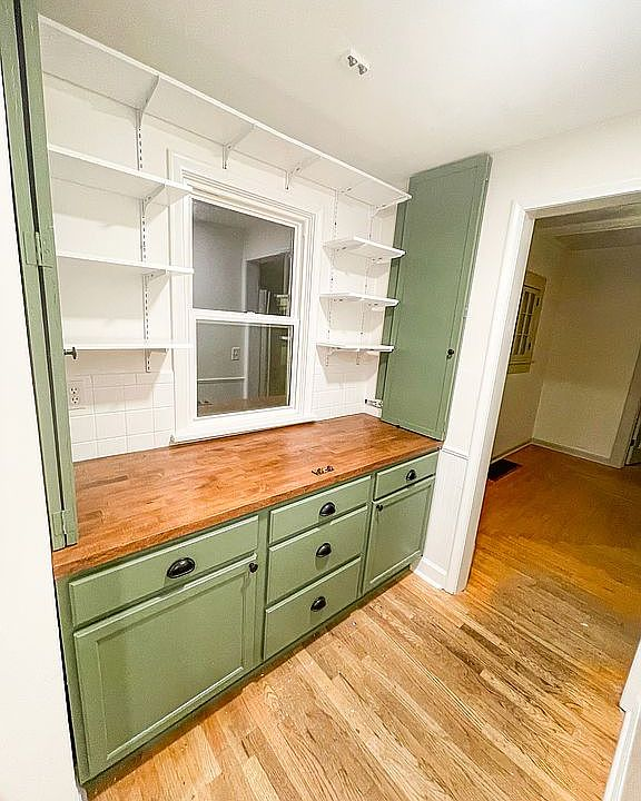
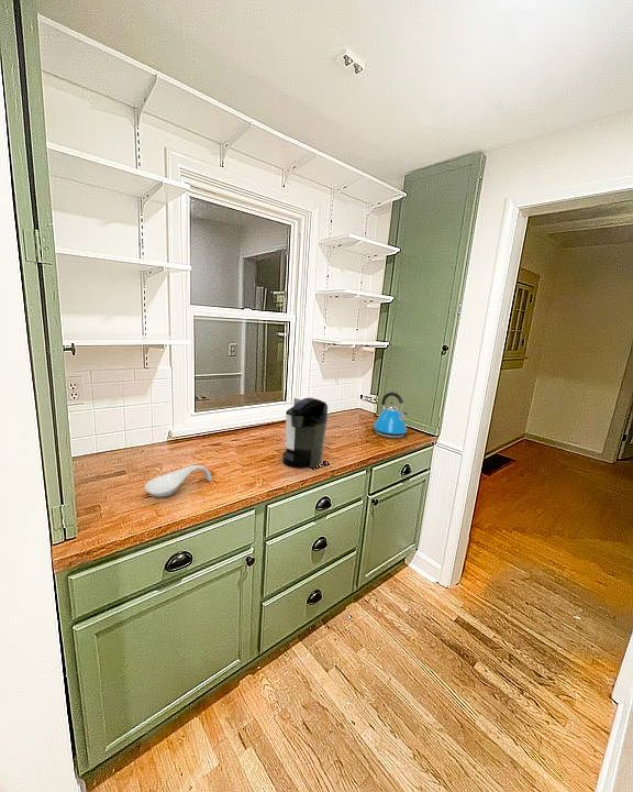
+ kettle [373,392,409,439]
+ coffee maker [281,397,329,469]
+ spoon rest [144,464,213,498]
